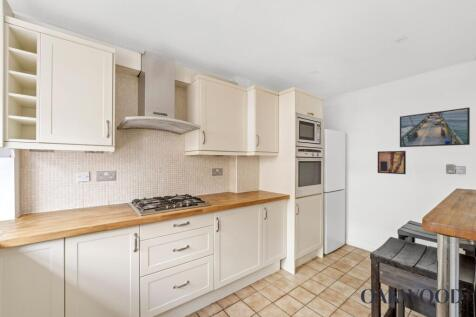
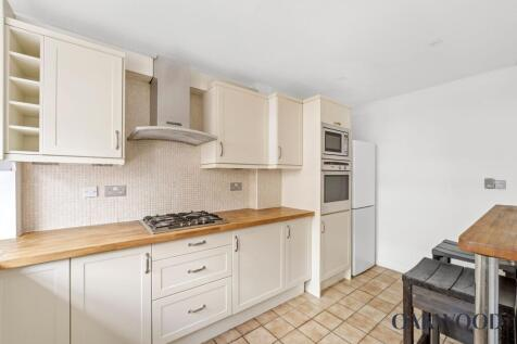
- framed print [399,106,471,148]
- wall art [377,150,407,175]
